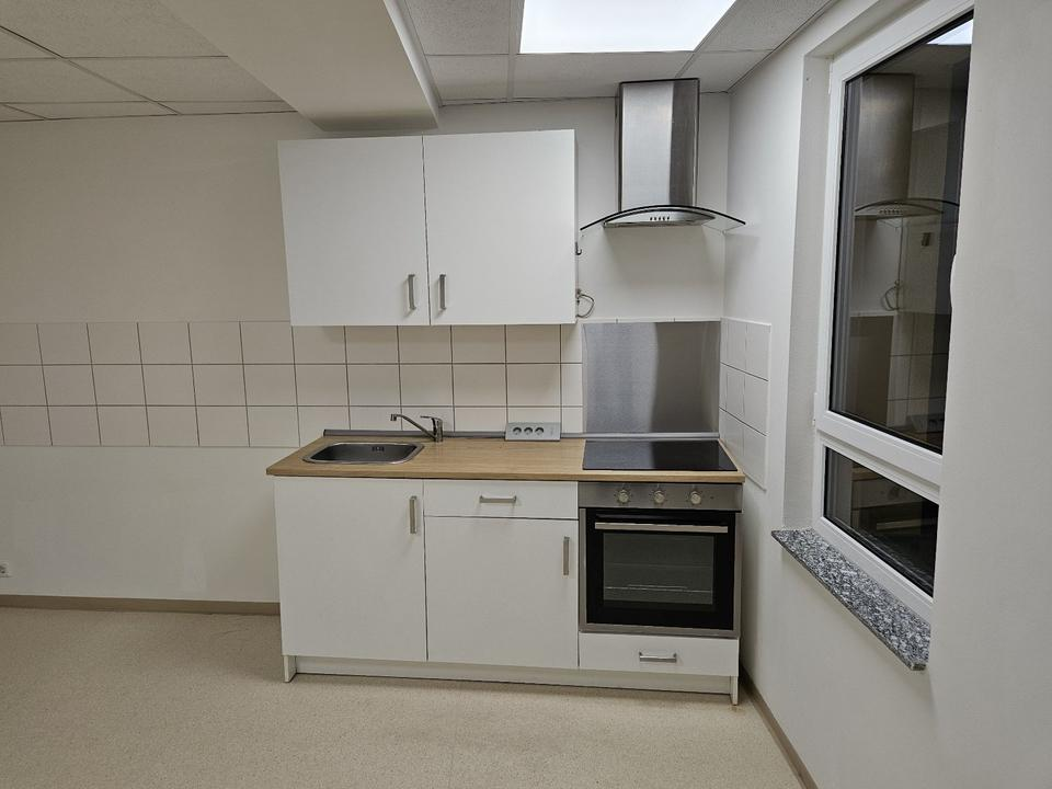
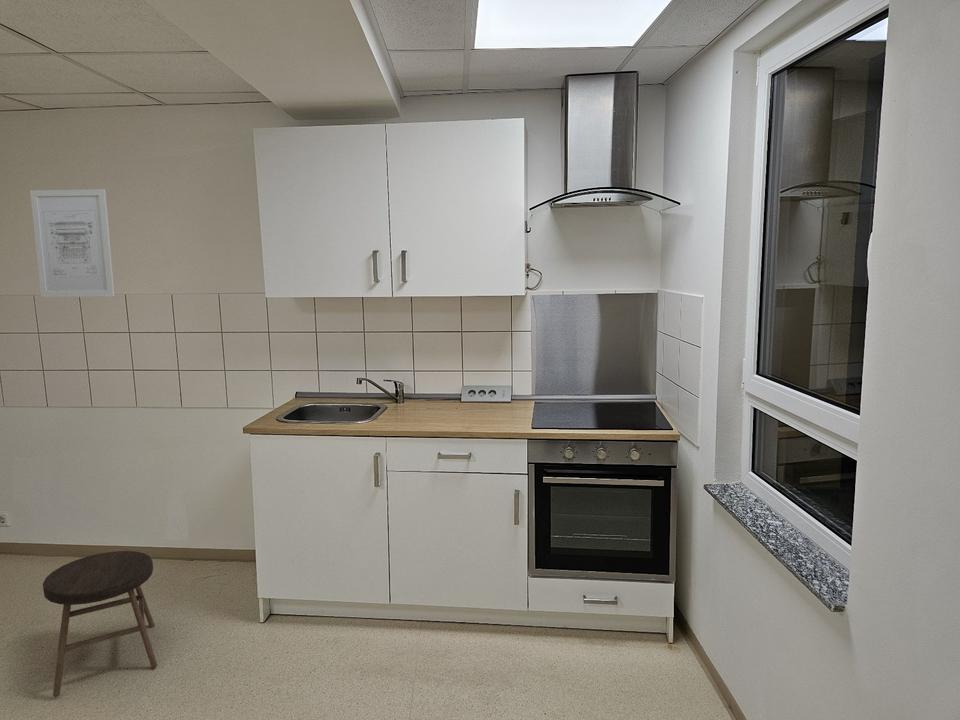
+ wall art [29,188,115,298]
+ stool [42,550,158,698]
